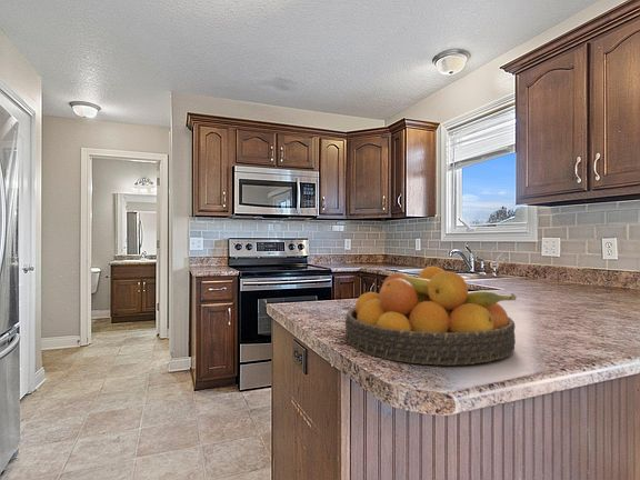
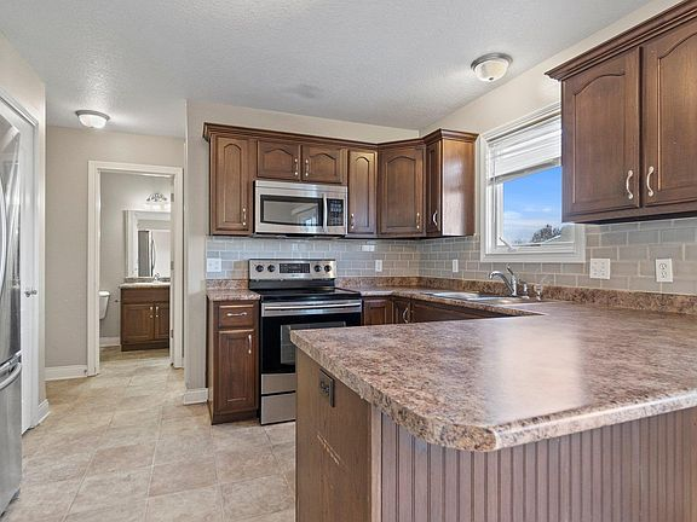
- fruit bowl [344,266,518,367]
